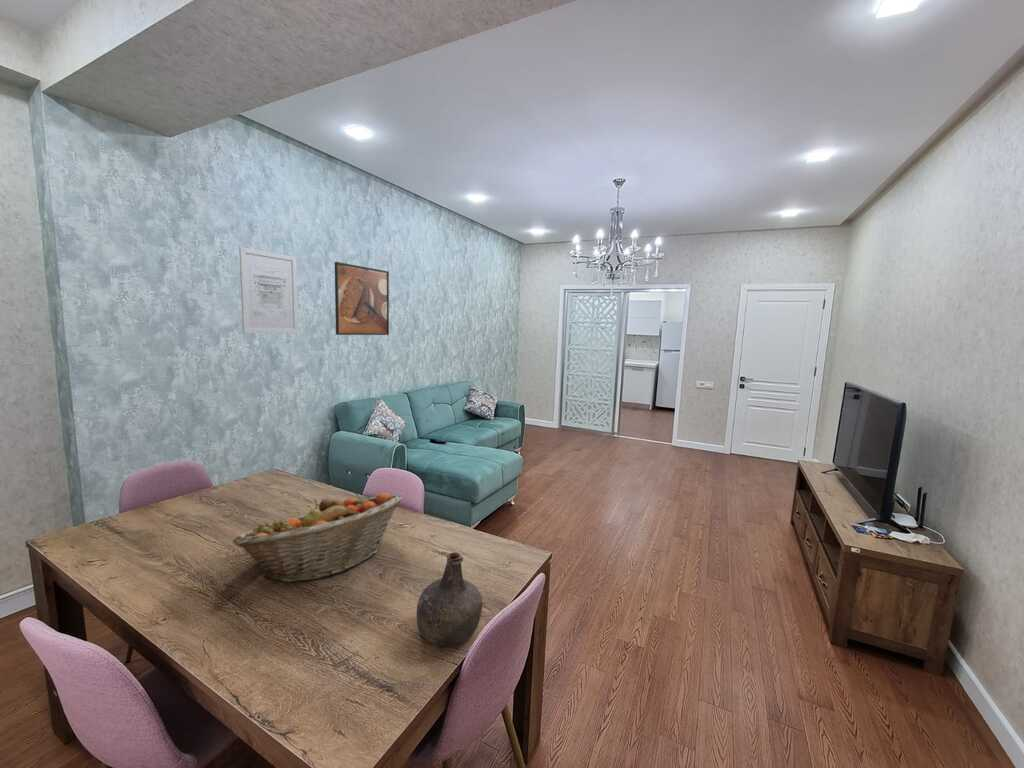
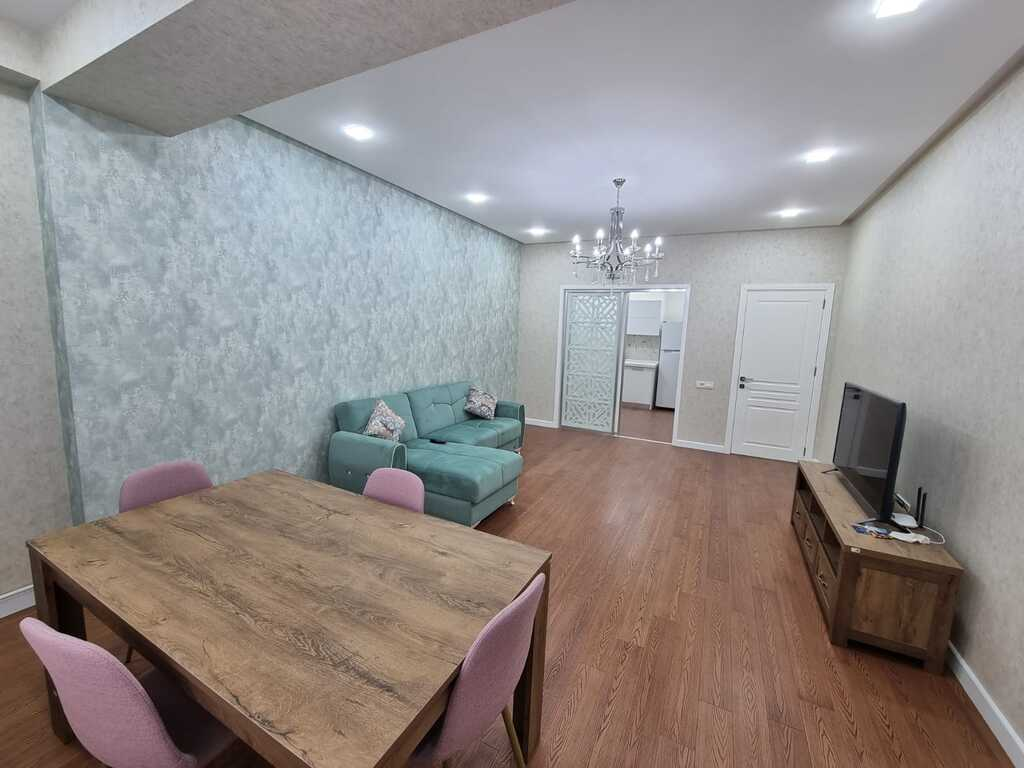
- bottle [416,551,483,647]
- fruit basket [232,492,403,583]
- wall art [238,246,300,334]
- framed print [334,261,390,336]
